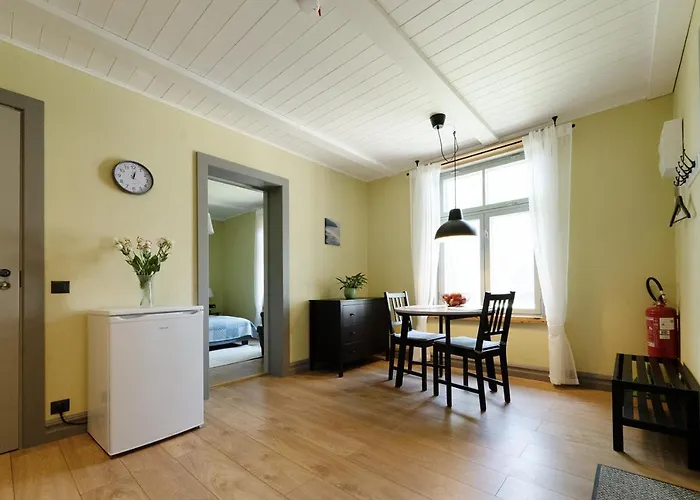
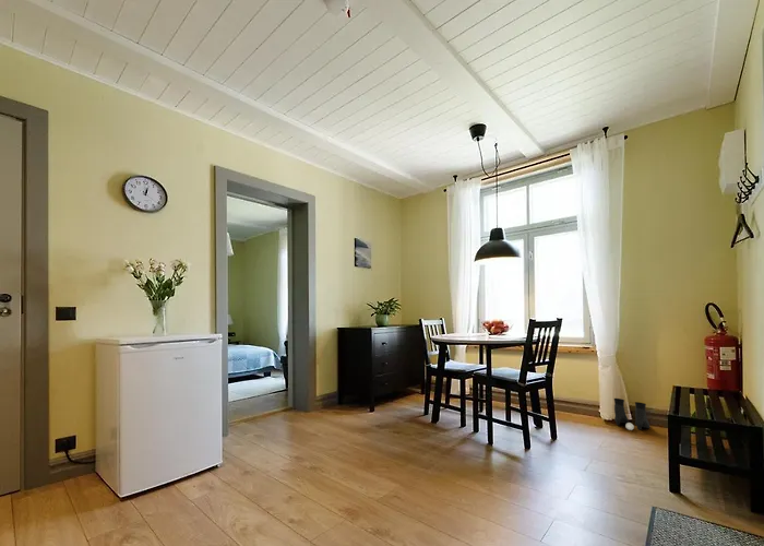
+ boots [613,397,650,431]
